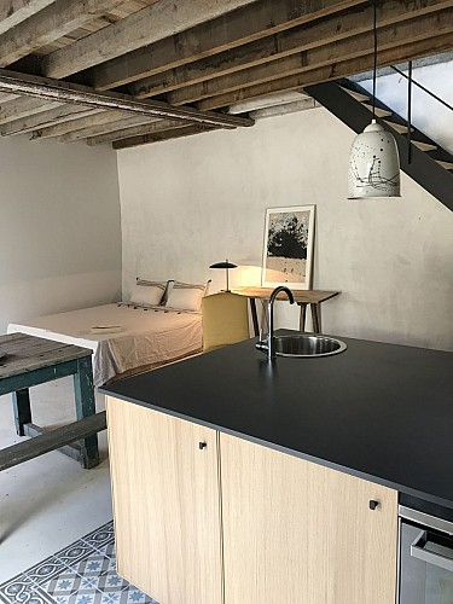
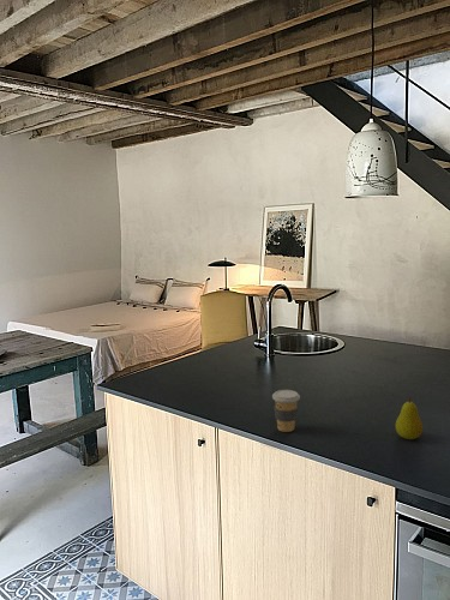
+ coffee cup [271,389,301,433]
+ fruit [395,396,424,440]
